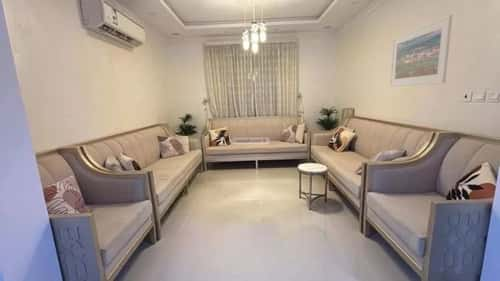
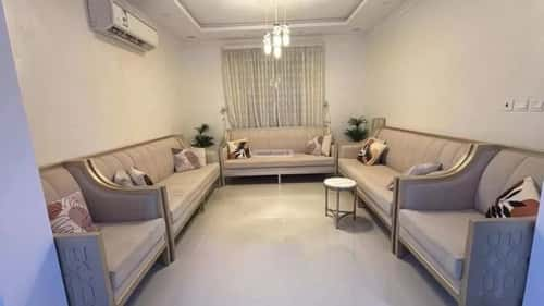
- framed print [389,14,453,88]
